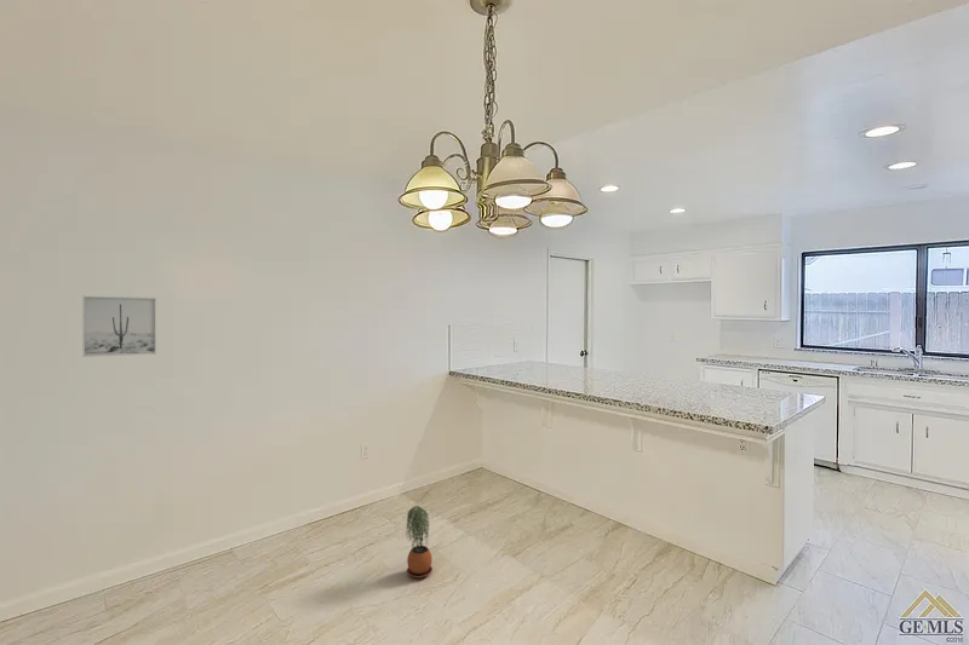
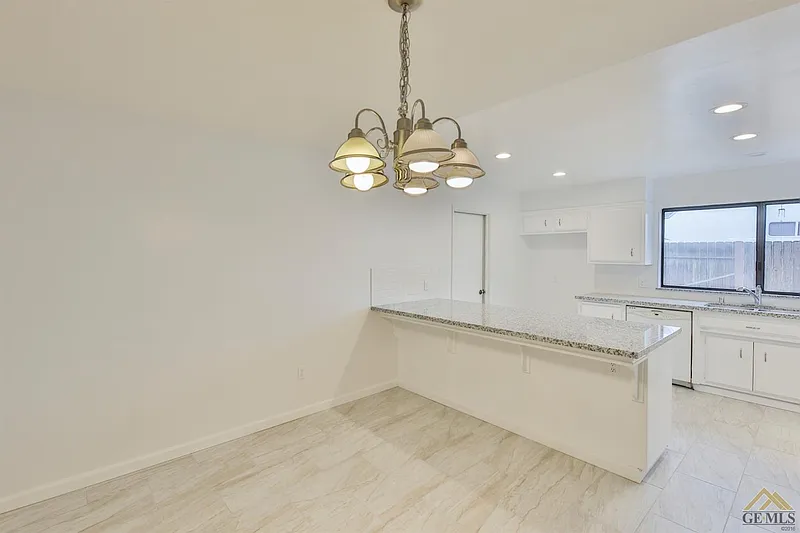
- wall art [81,294,157,358]
- potted plant [405,505,434,578]
